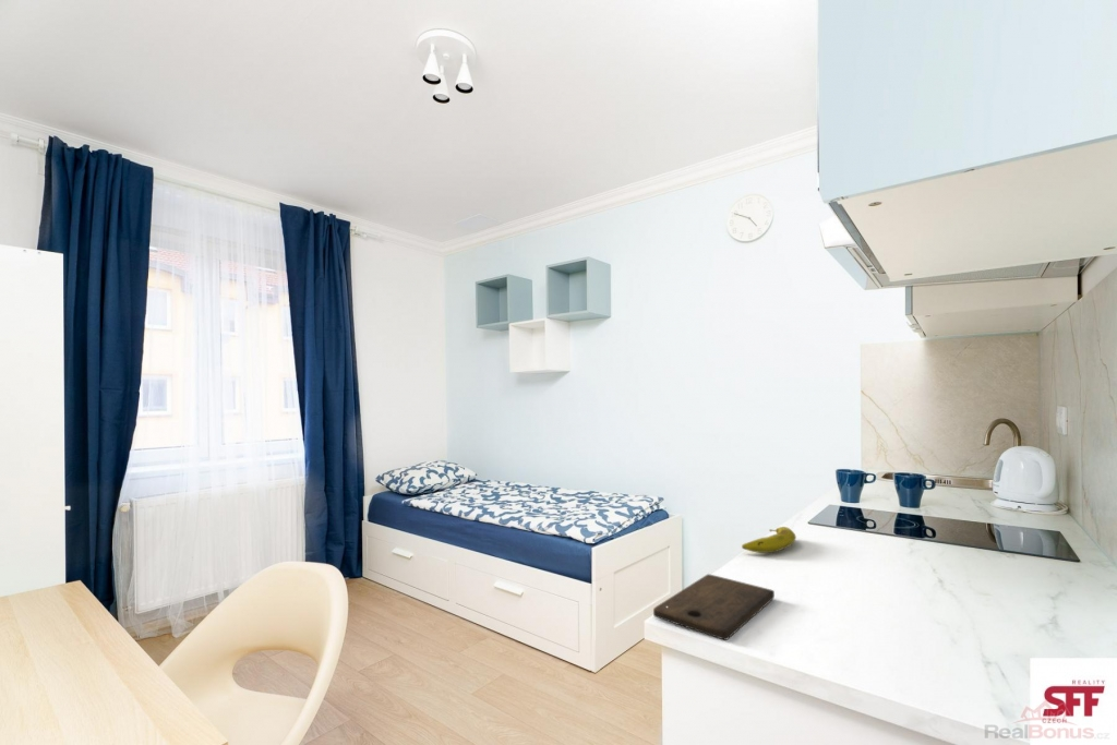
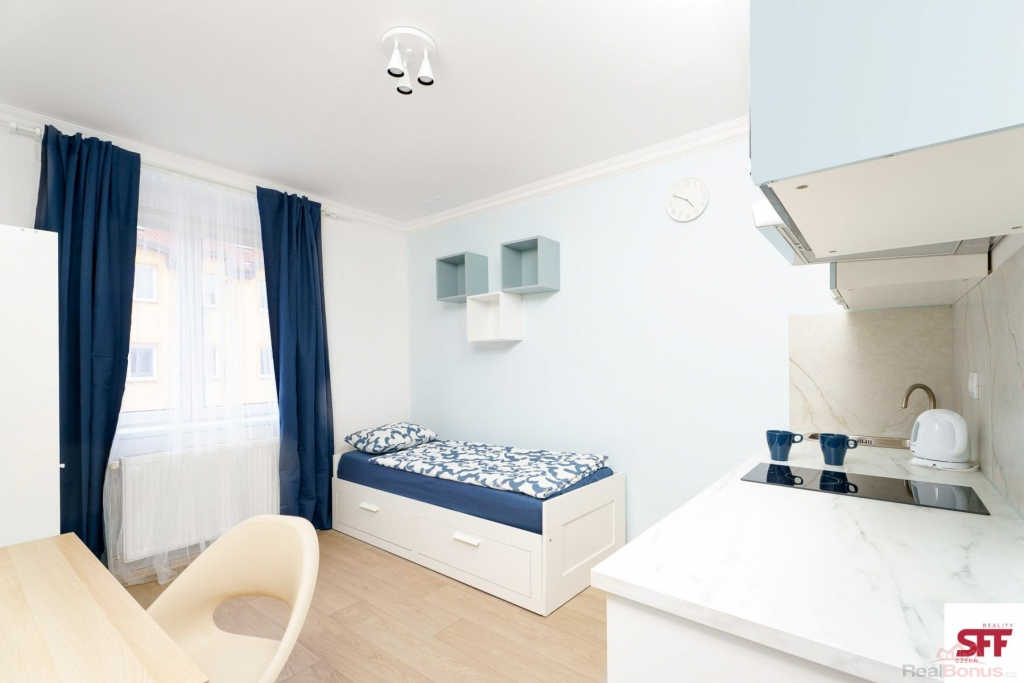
- cutting board [652,573,776,641]
- fruit [741,526,797,554]
